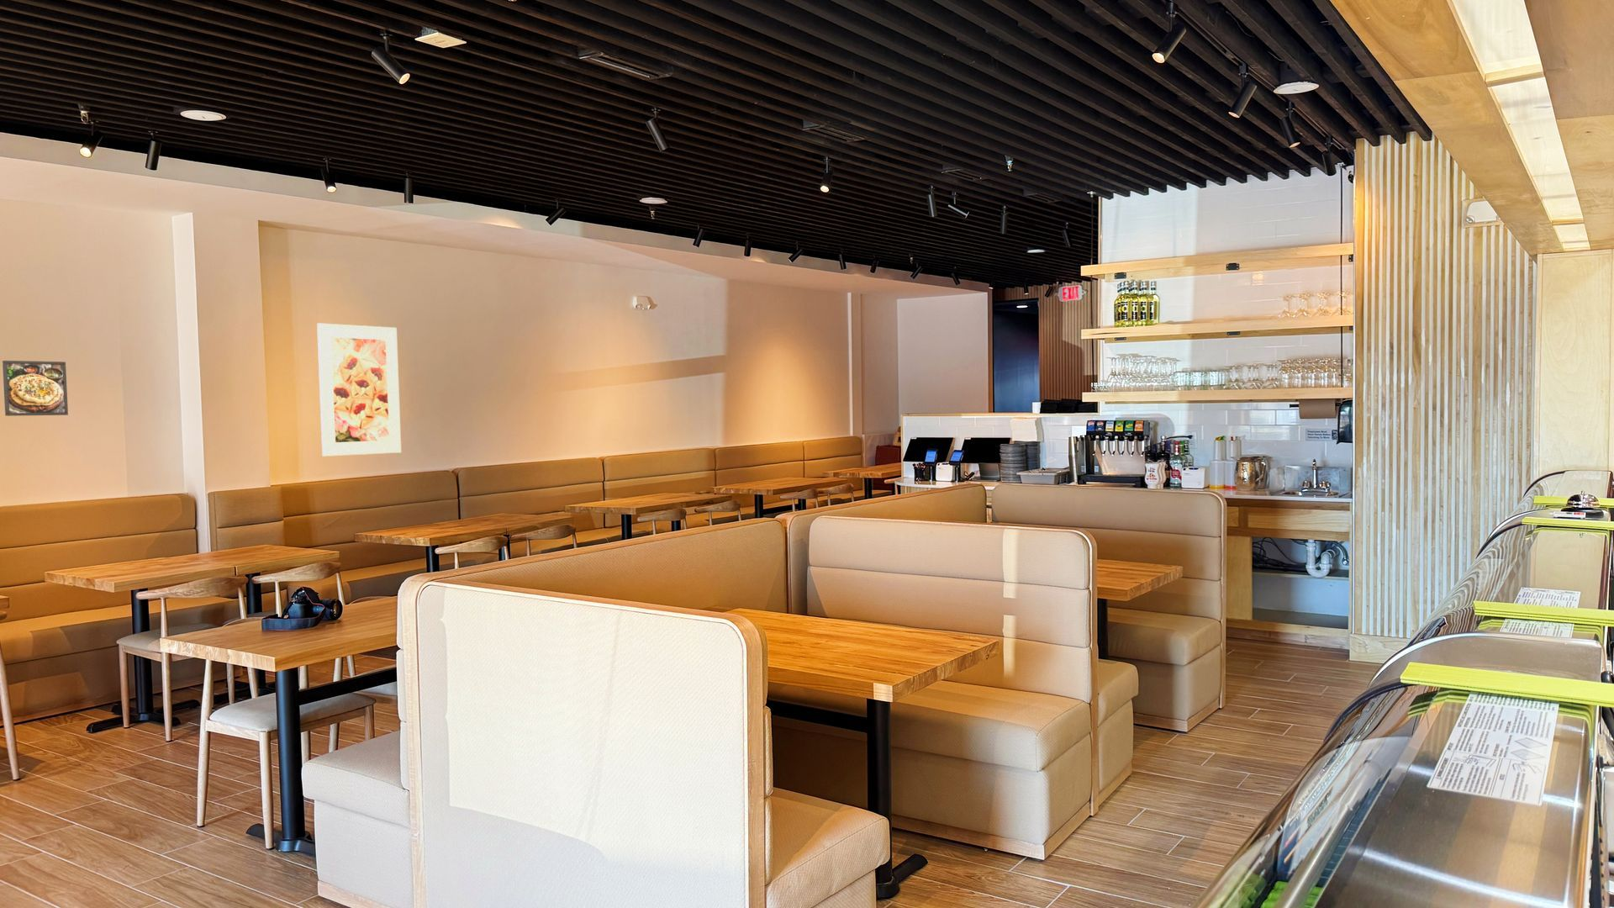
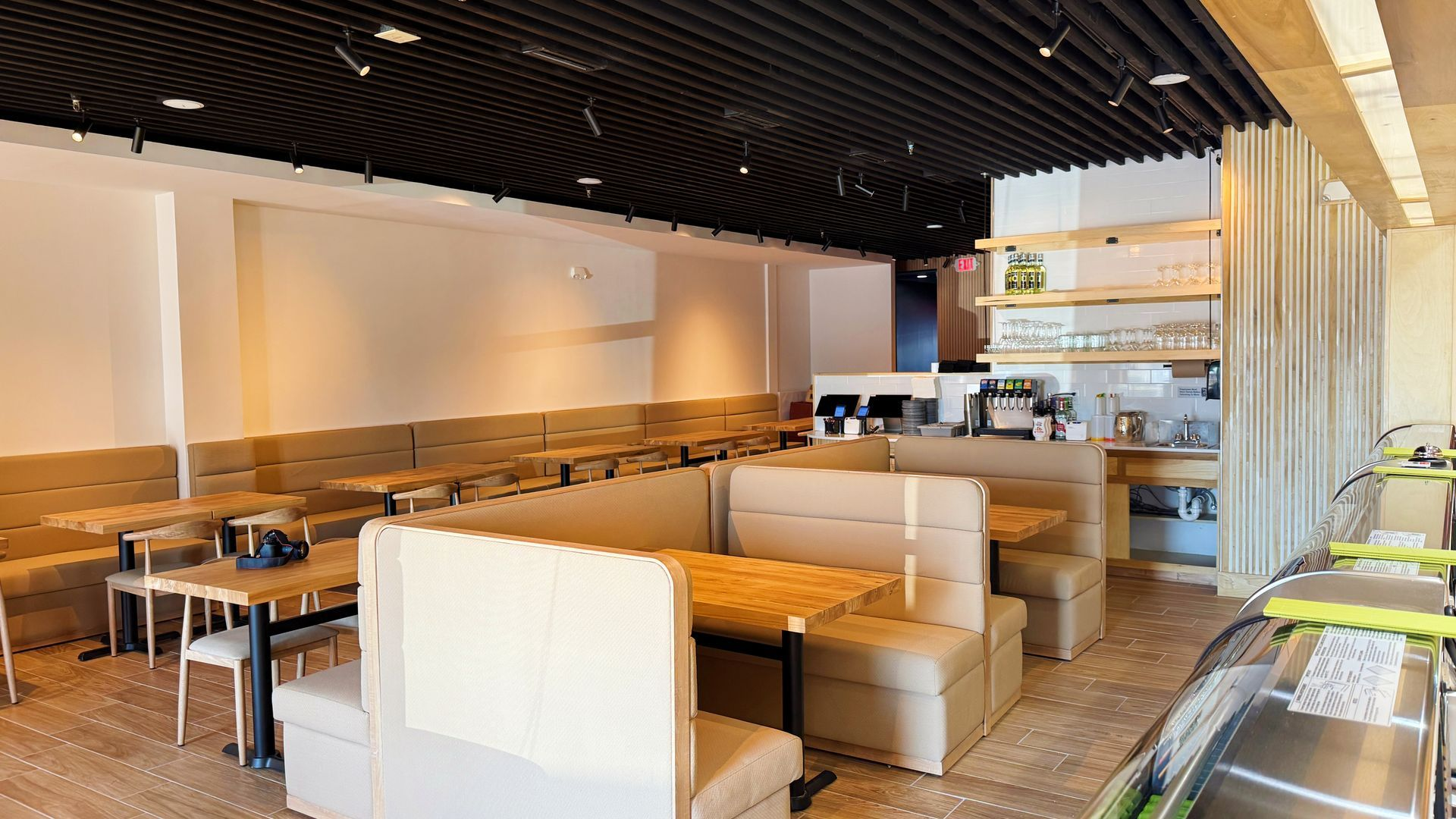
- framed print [2,360,69,417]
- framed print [316,322,401,458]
